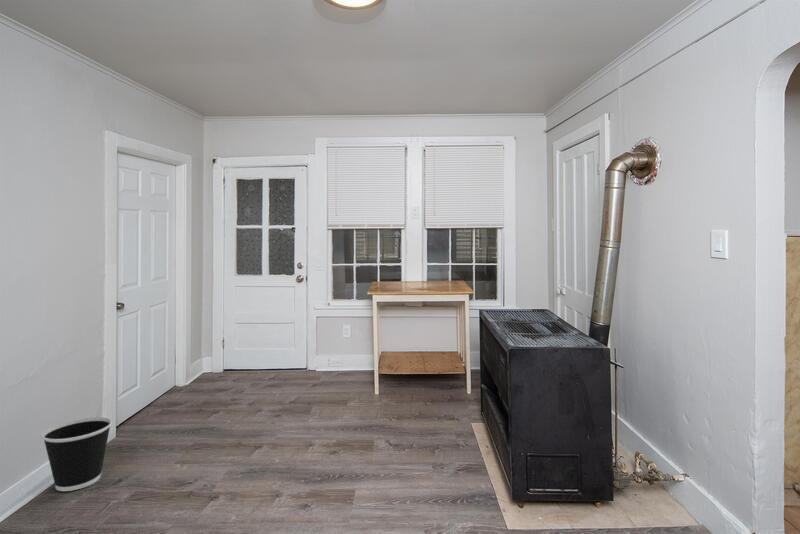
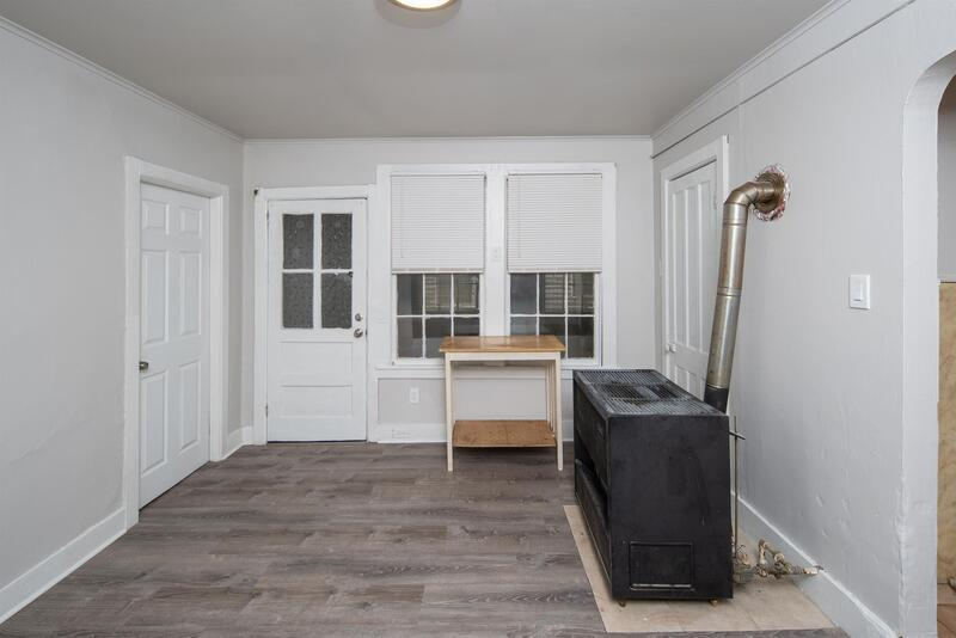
- wastebasket [41,416,113,492]
